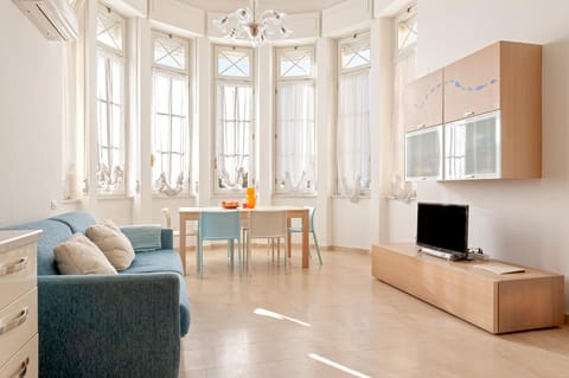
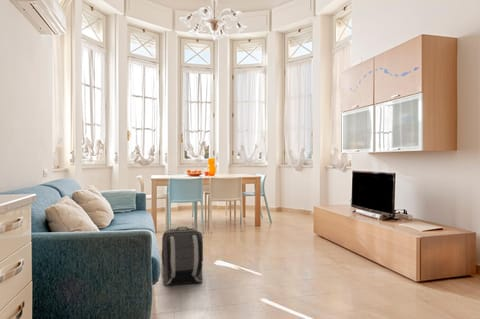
+ backpack [160,226,204,287]
